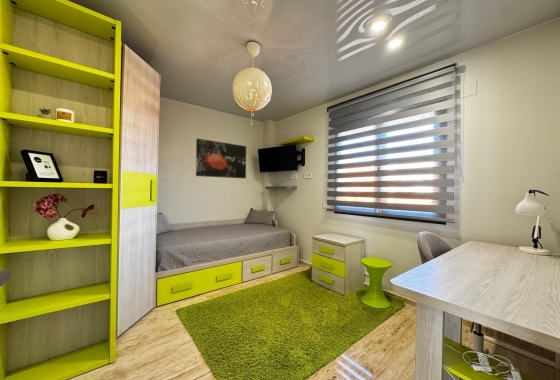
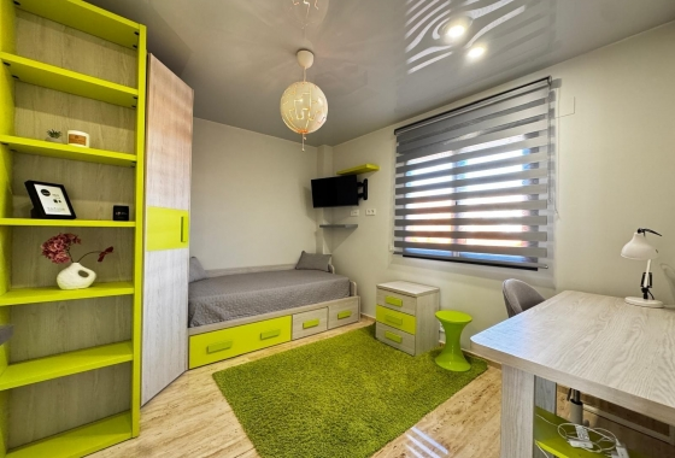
- wall art [195,137,247,179]
